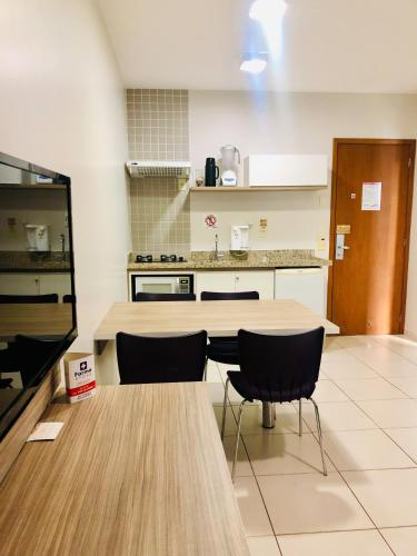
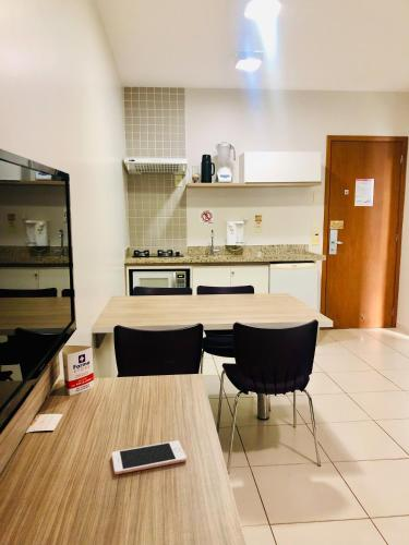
+ cell phone [111,439,188,475]
